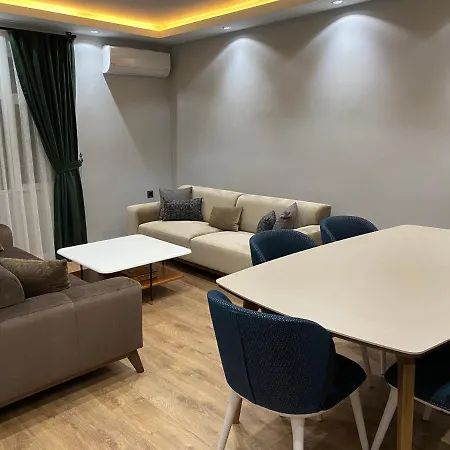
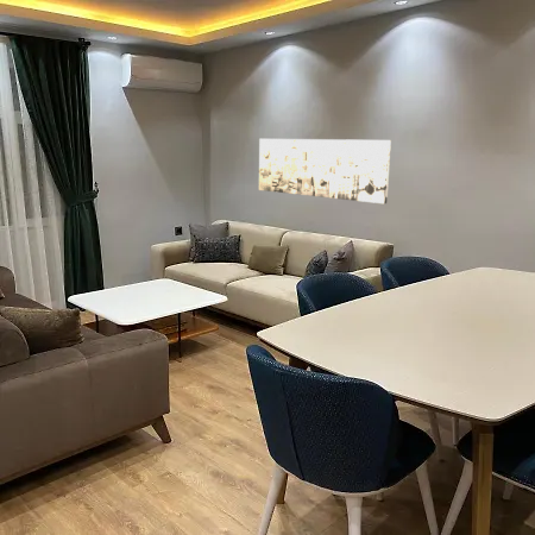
+ wall art [258,138,392,204]
